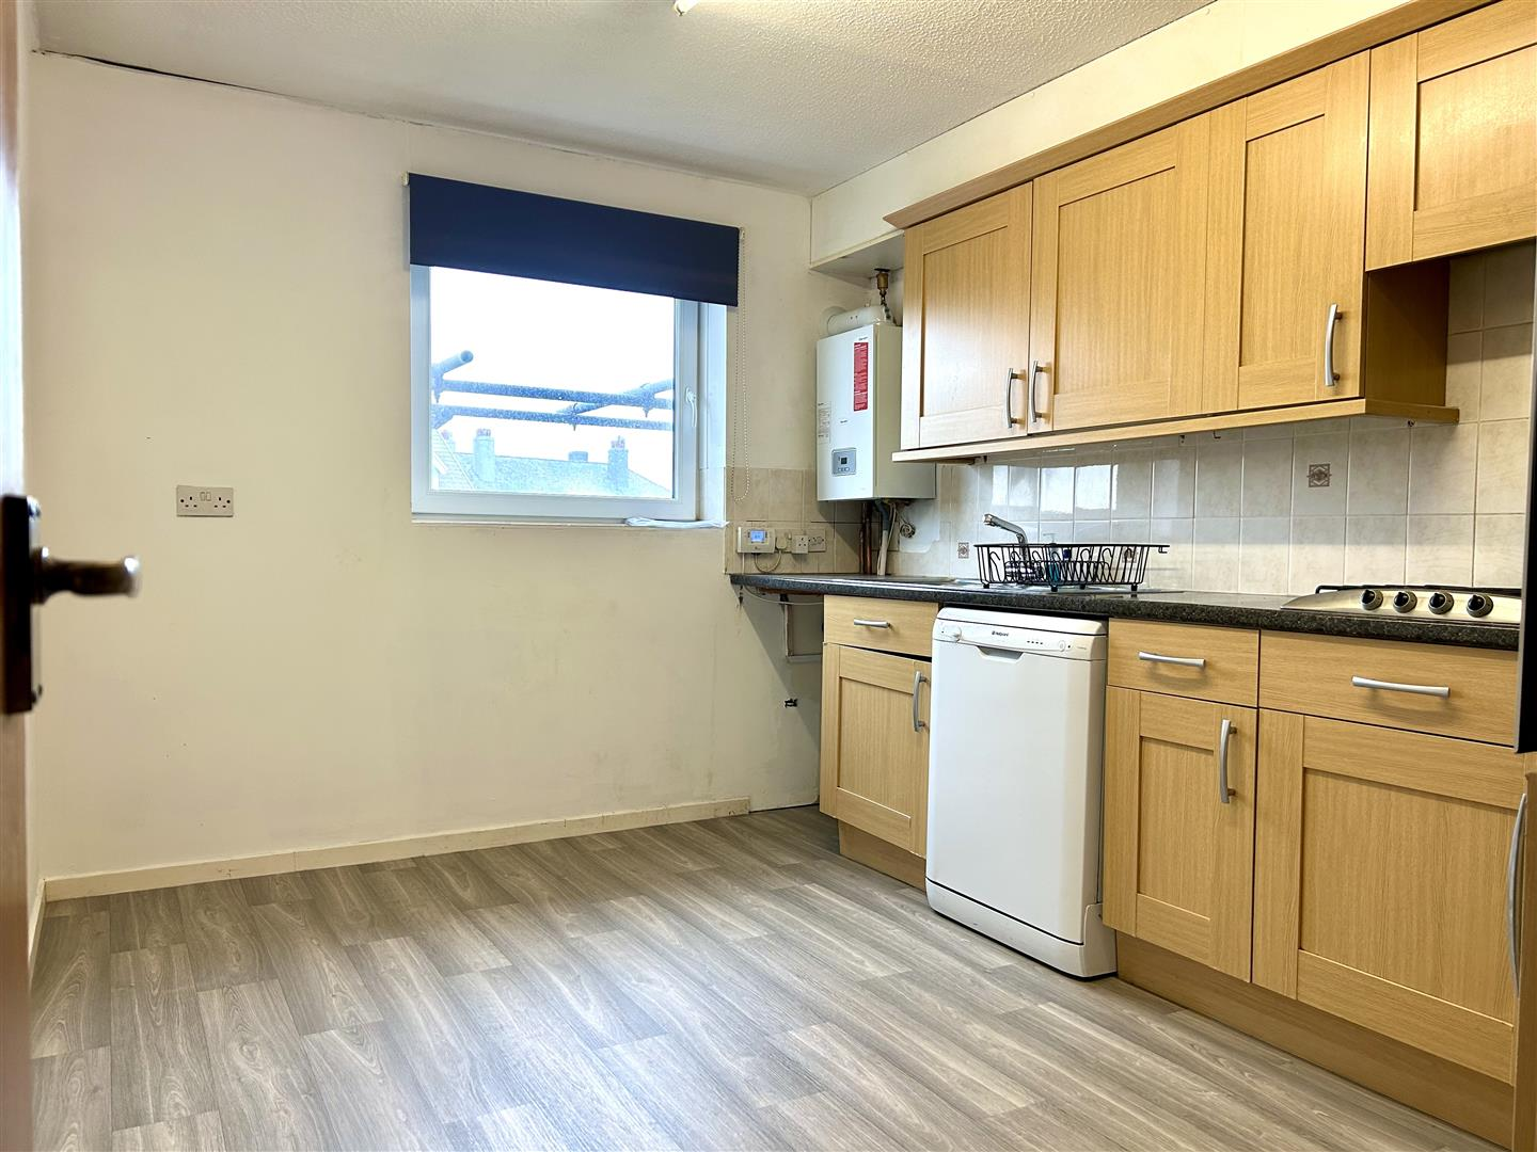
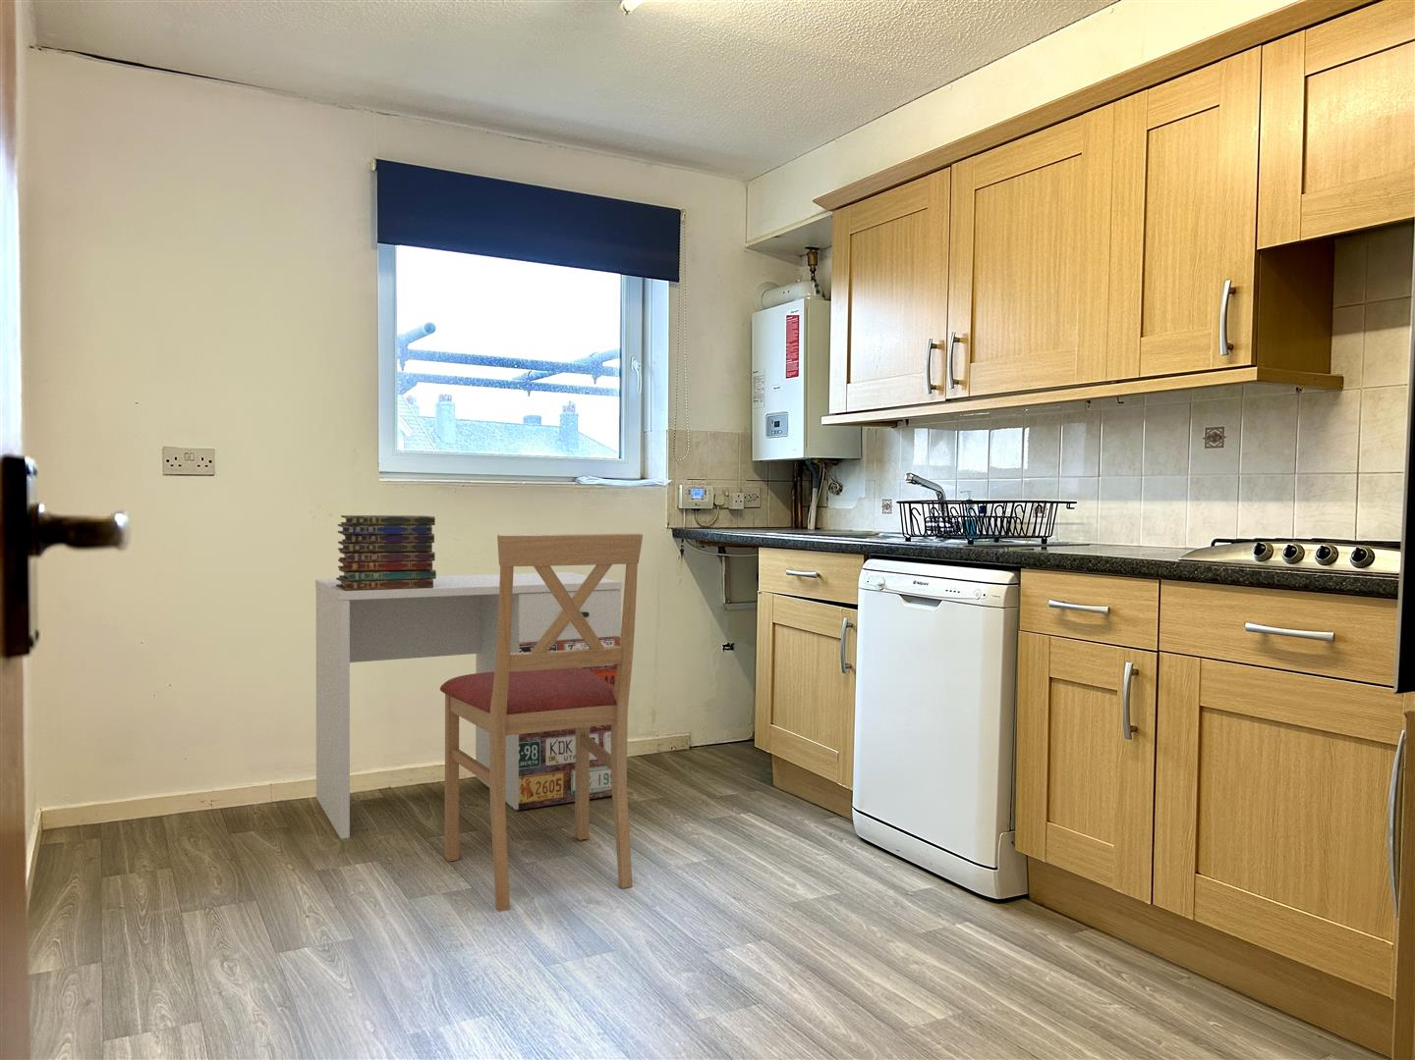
+ book stack [335,514,437,591]
+ desk [314,571,623,840]
+ chair [439,533,644,913]
